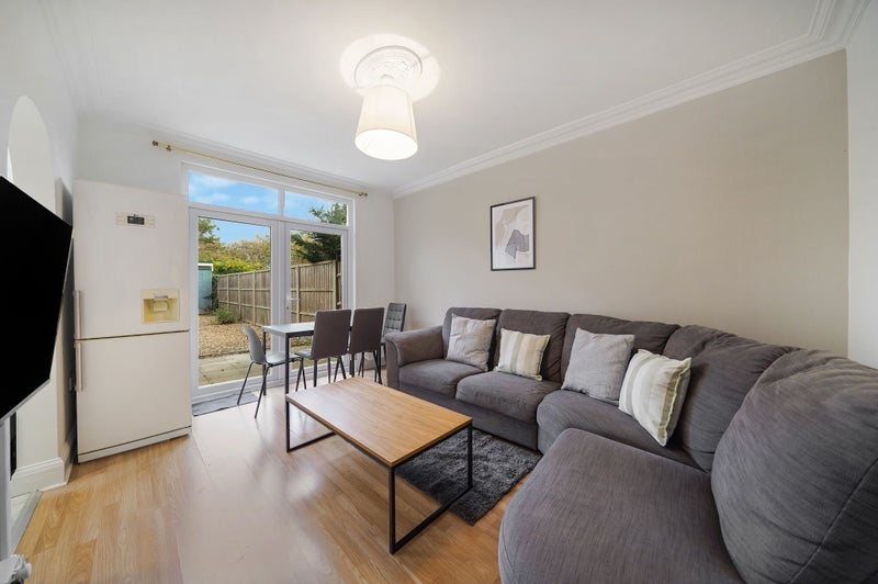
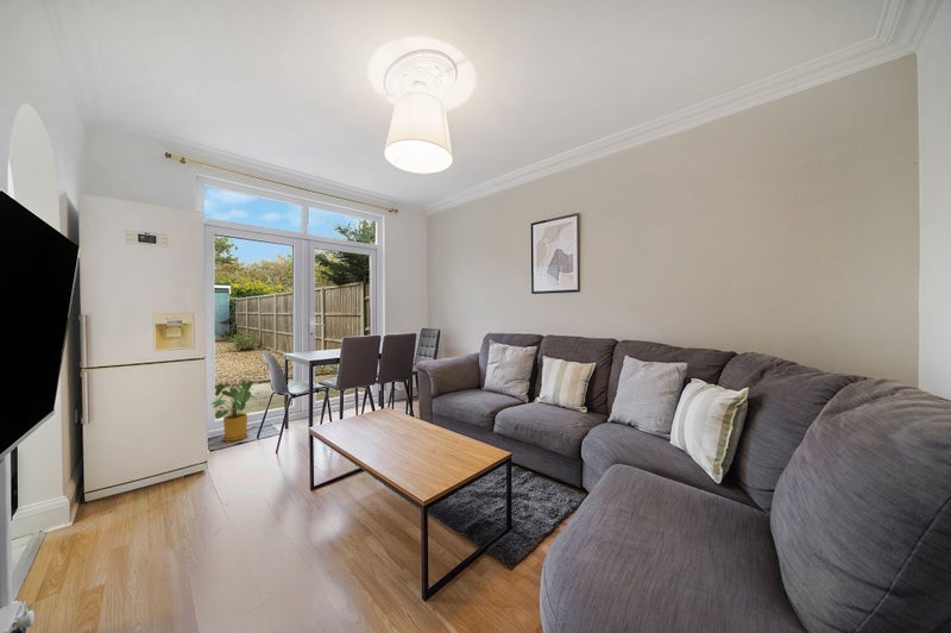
+ house plant [209,378,257,443]
